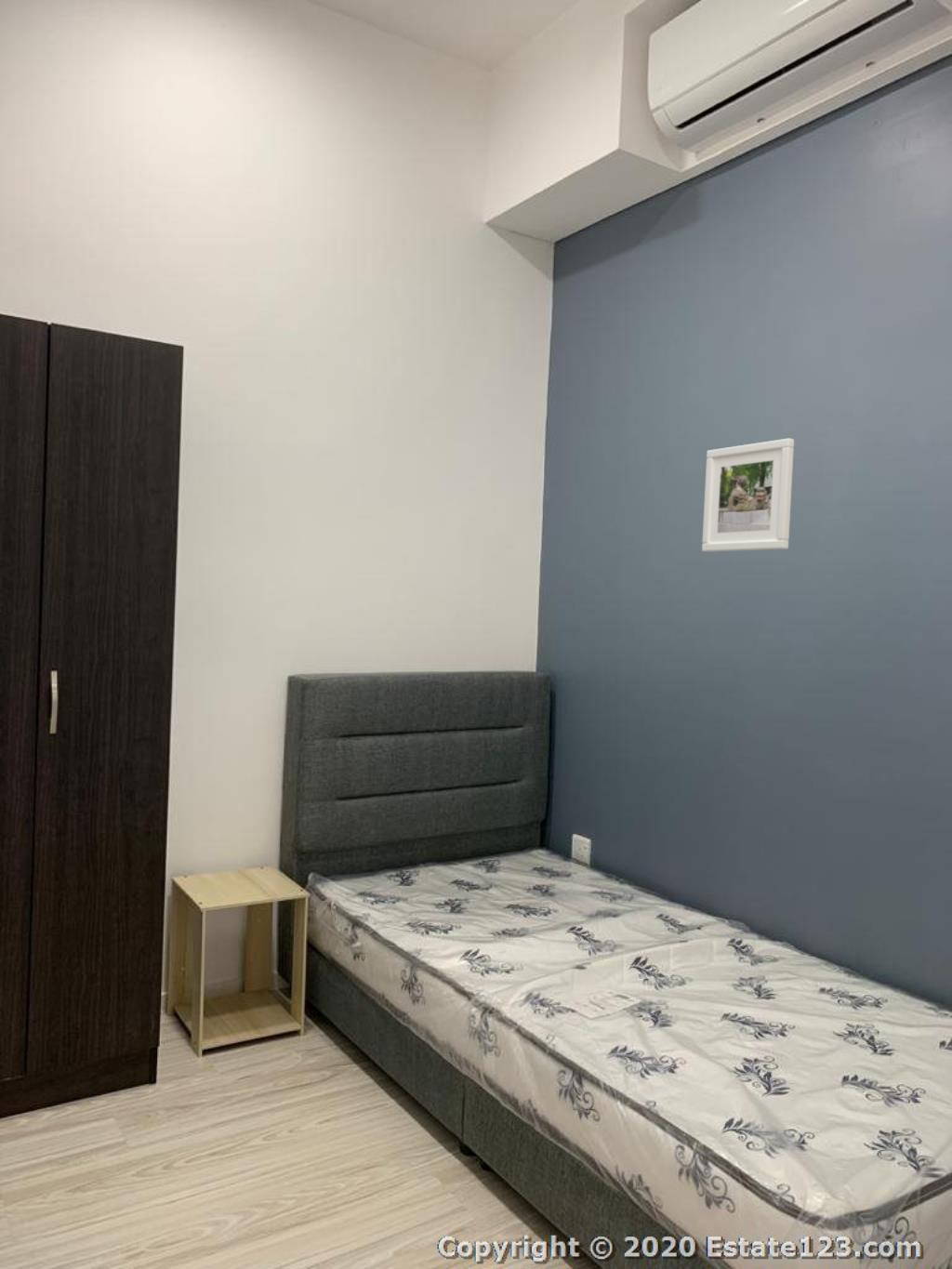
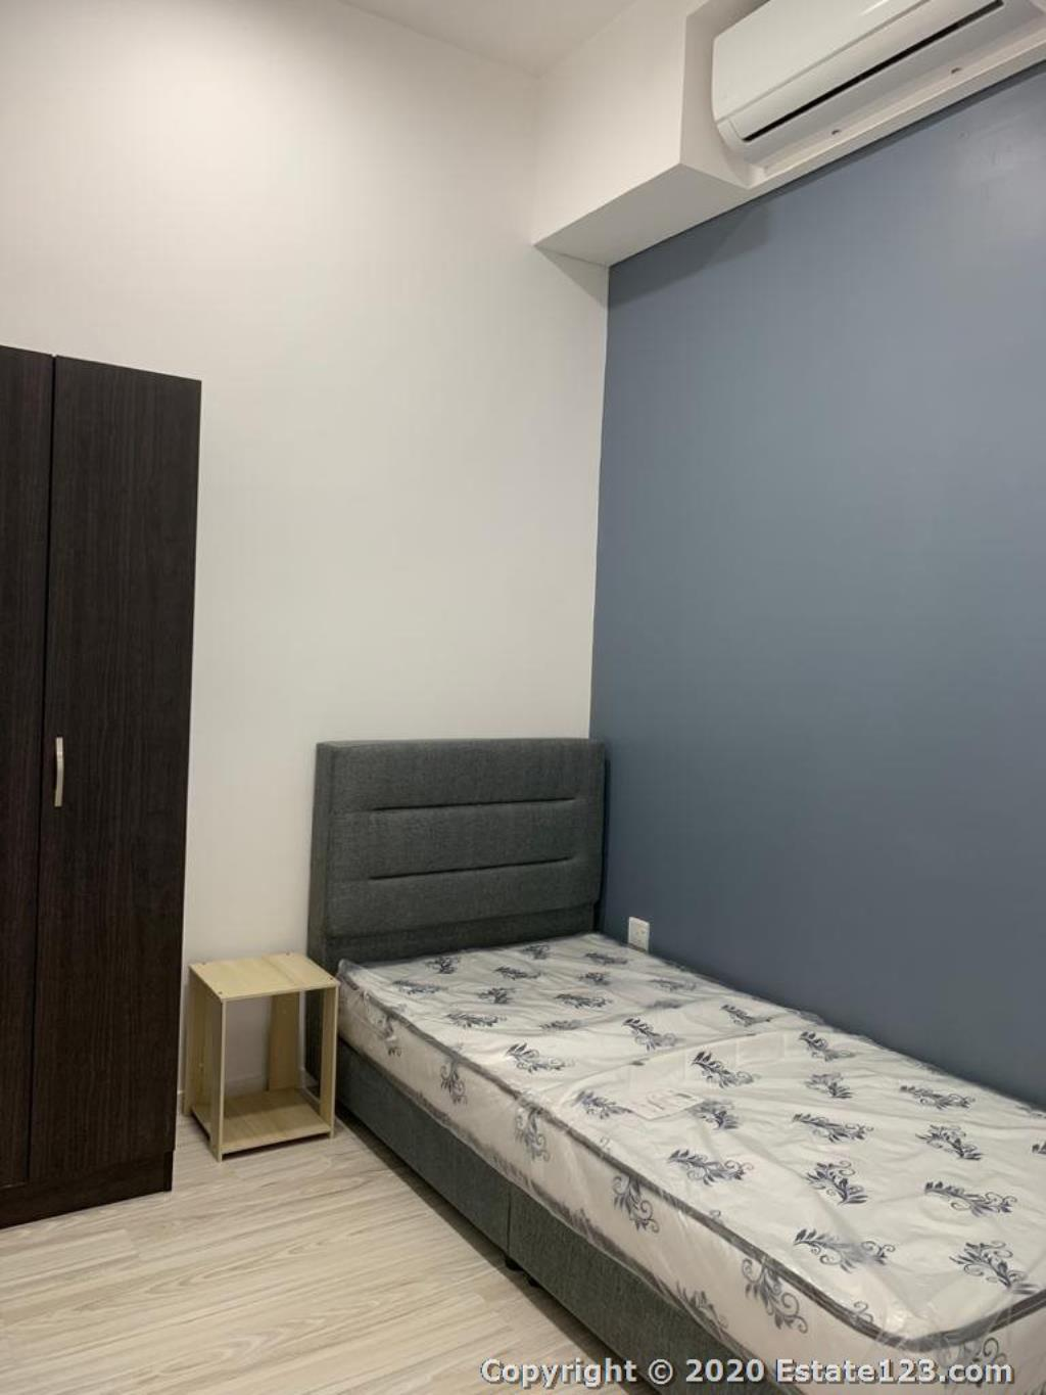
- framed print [701,438,795,553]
